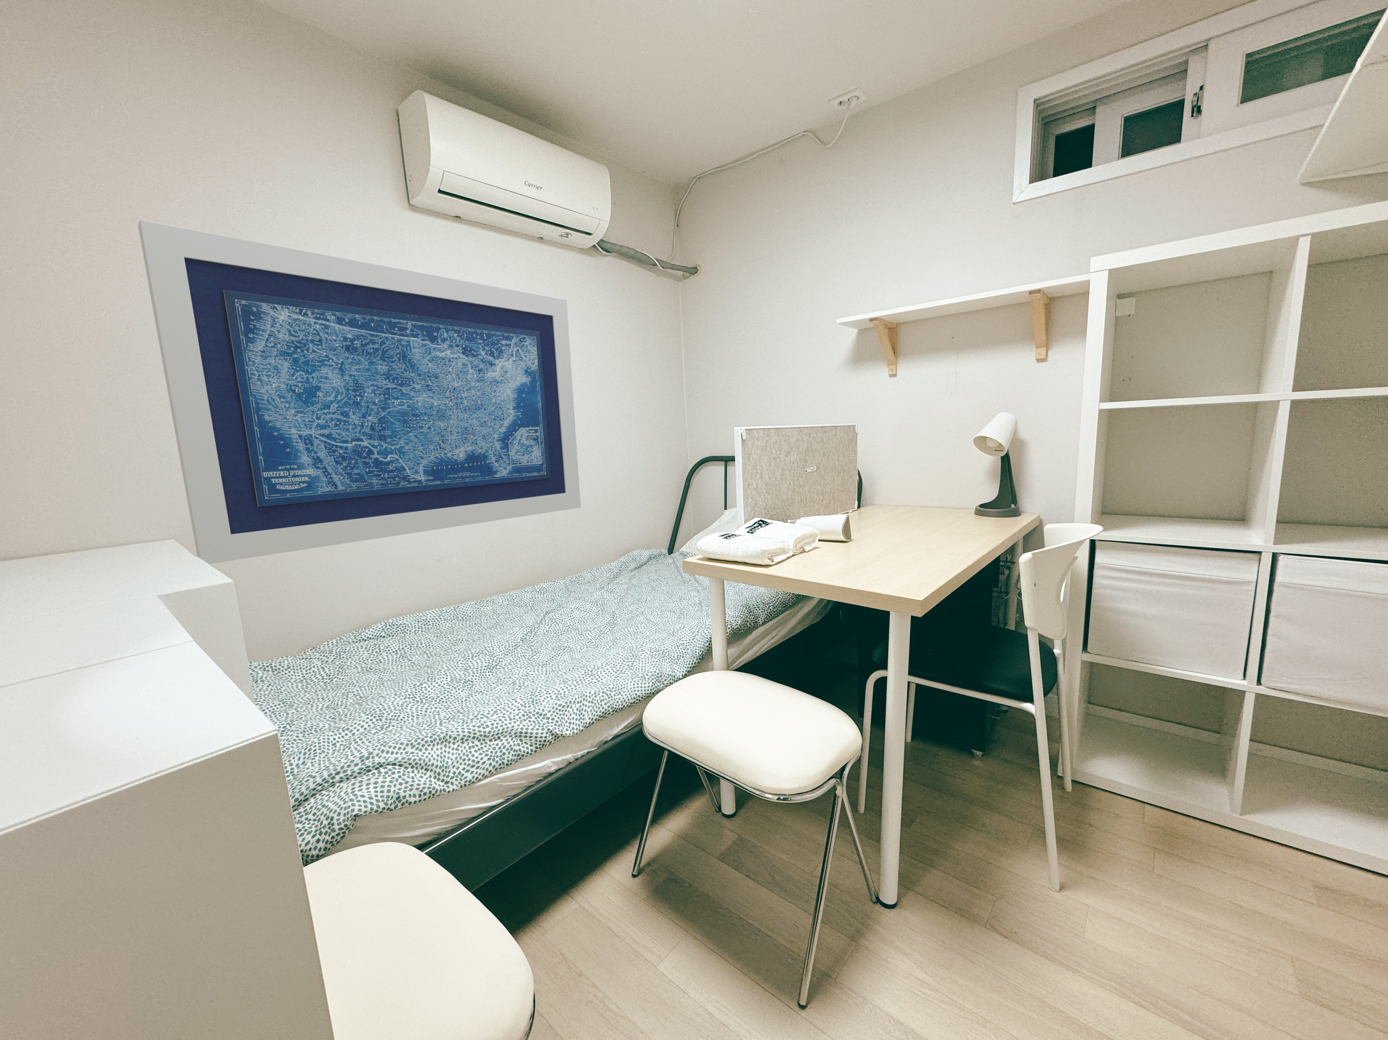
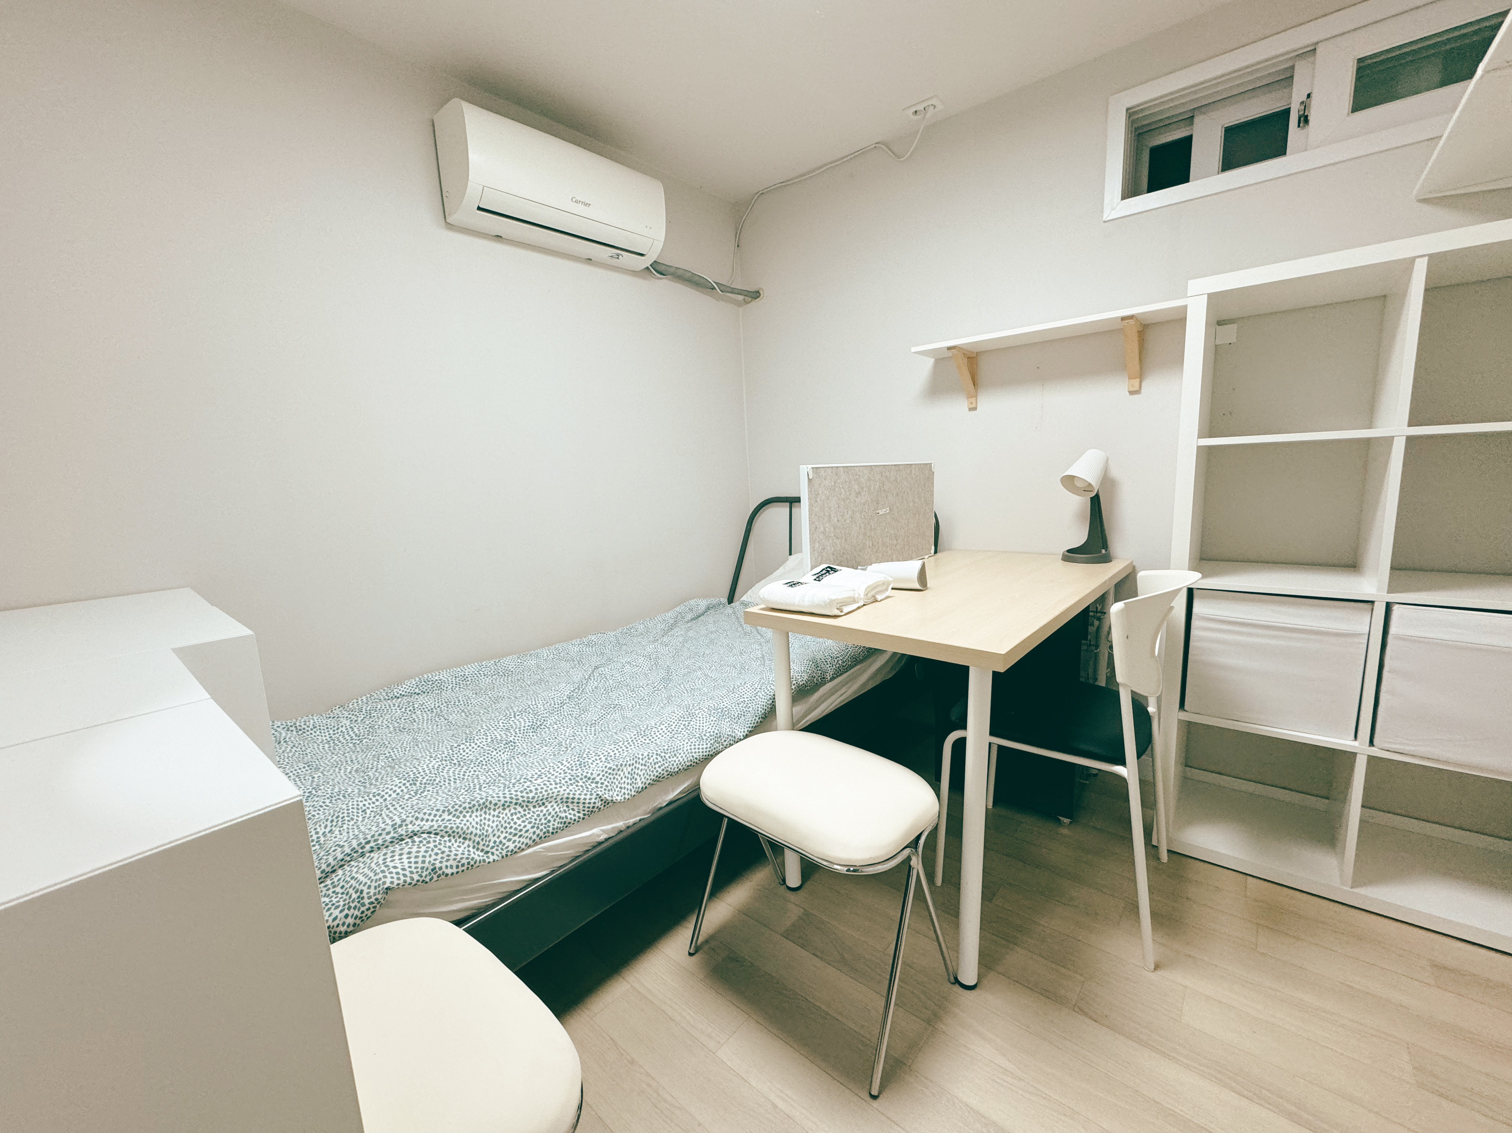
- wall art [138,220,581,564]
